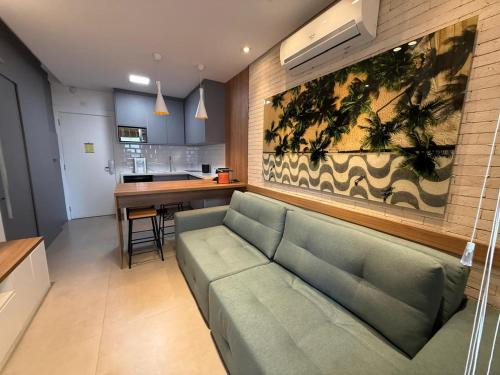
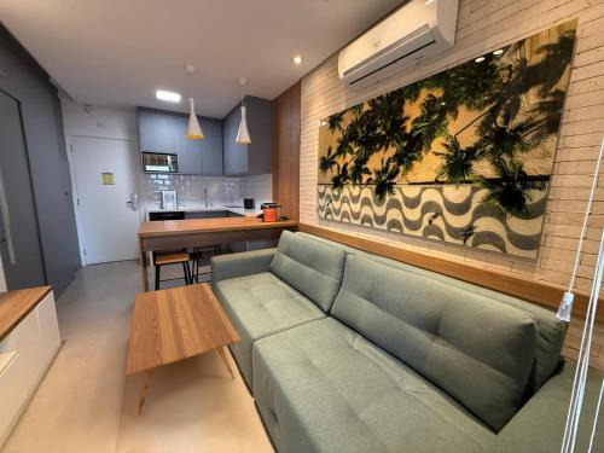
+ coffee table [124,281,243,417]
